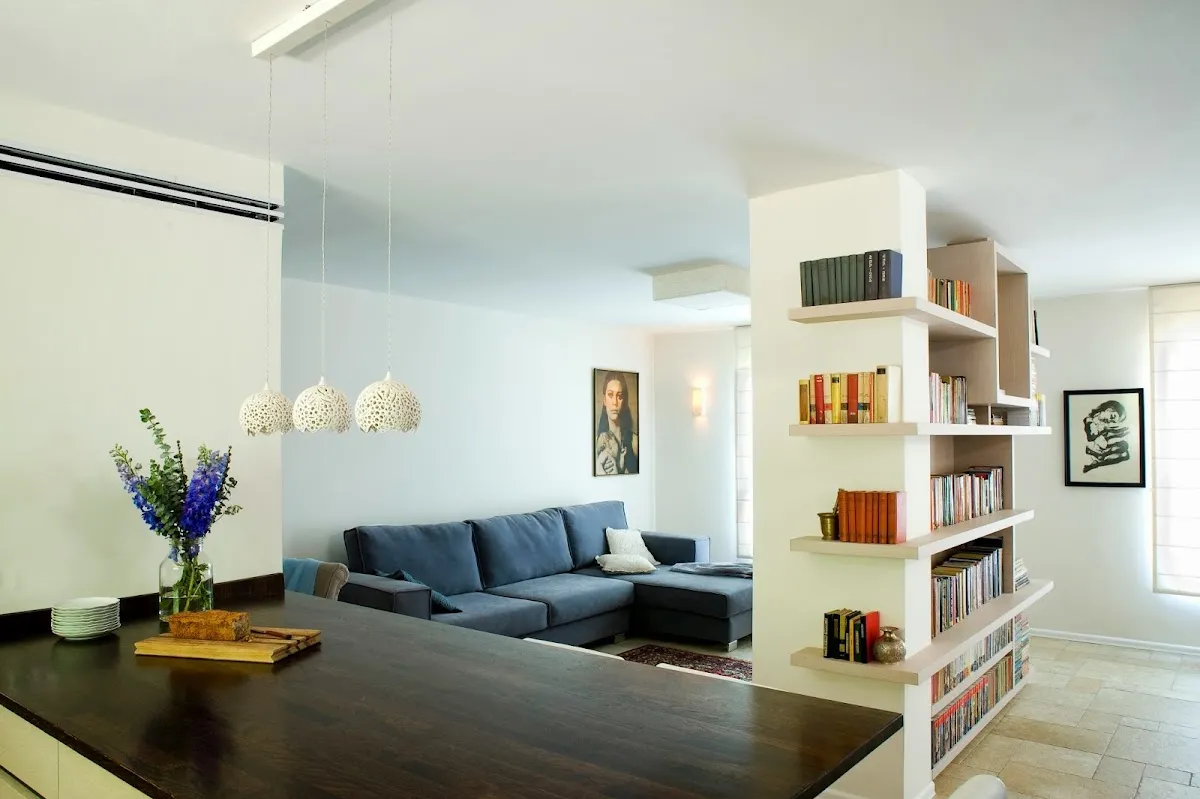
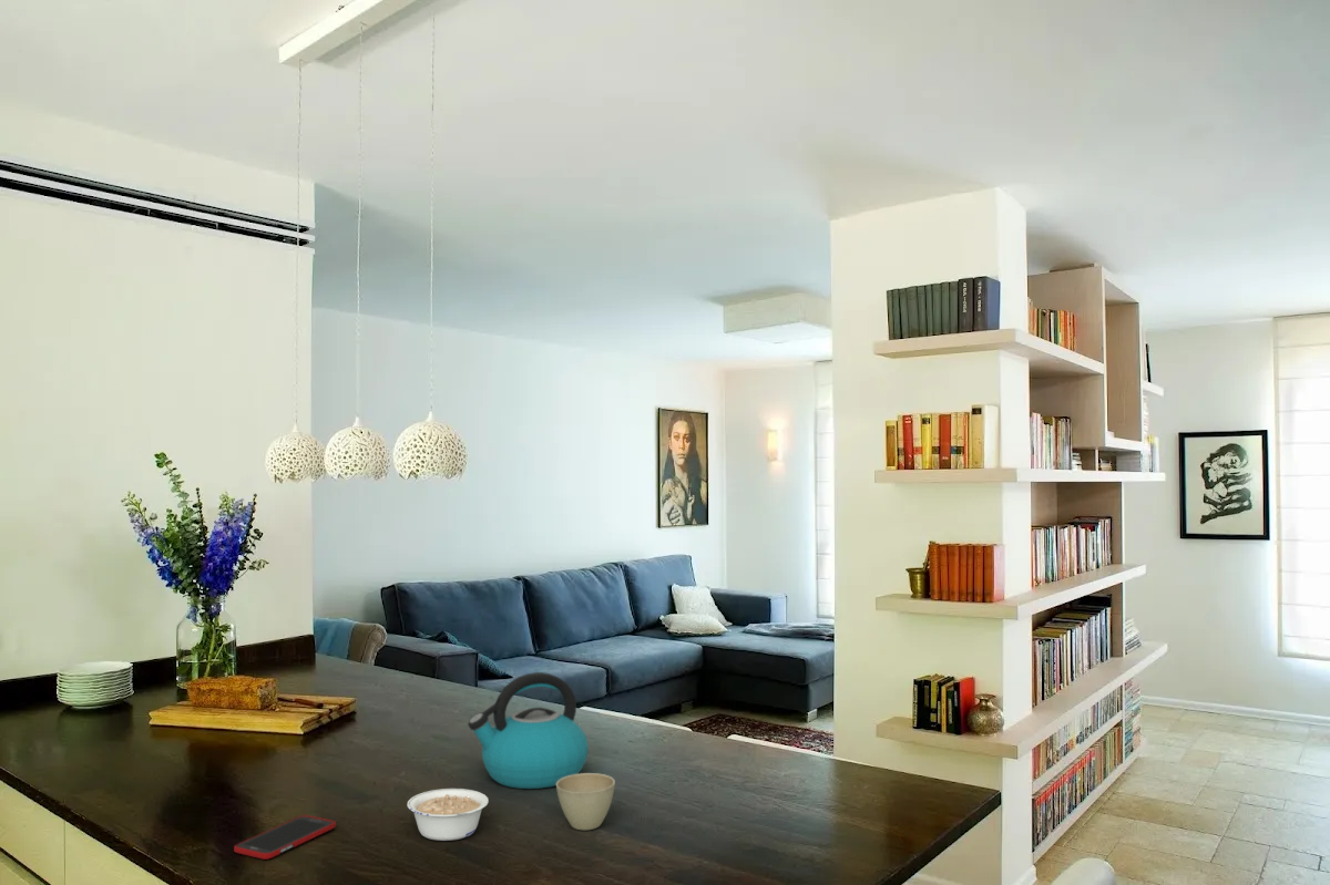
+ kettle [467,671,590,790]
+ cell phone [233,814,337,861]
+ flower pot [555,772,616,831]
+ legume [407,788,490,842]
